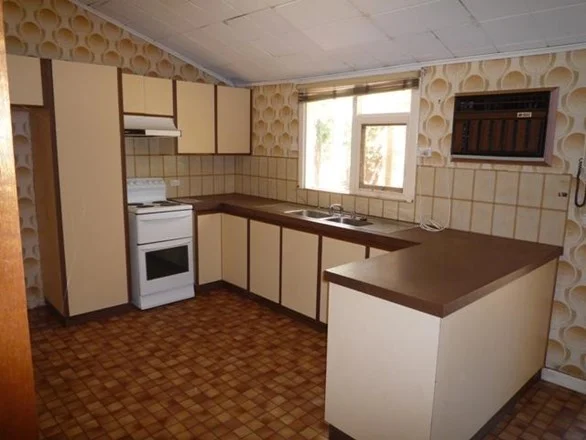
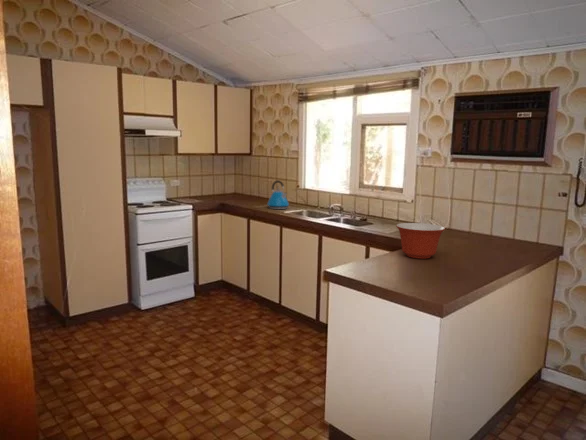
+ mixing bowl [395,222,446,259]
+ kettle [266,179,290,210]
